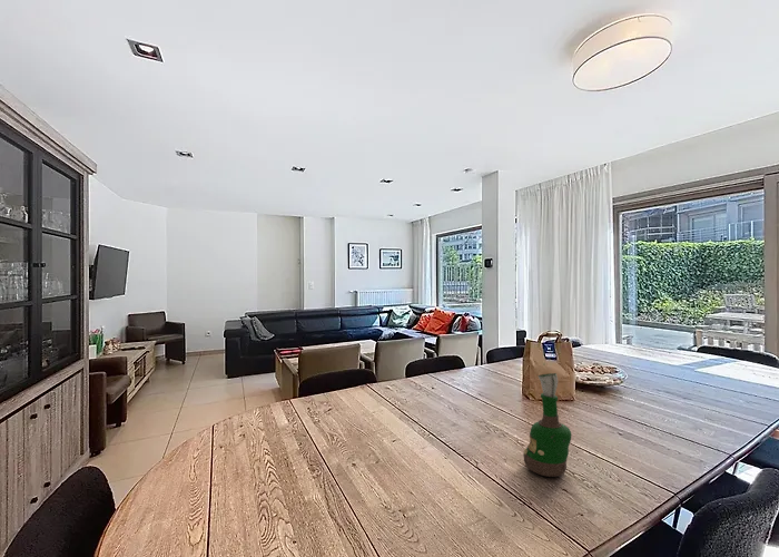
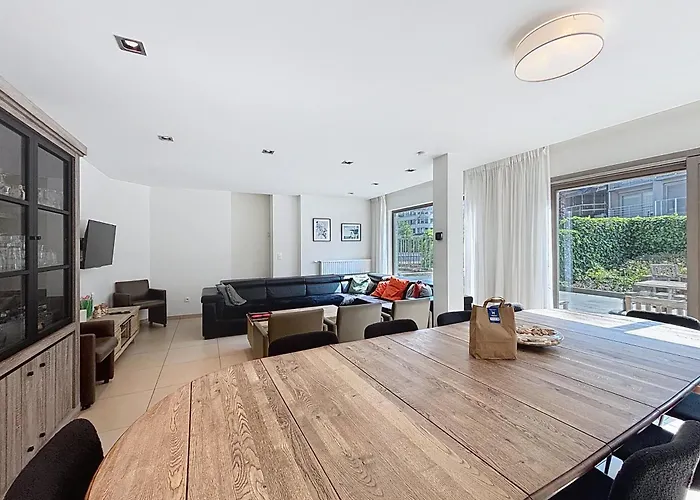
- grog bottle [522,372,572,478]
